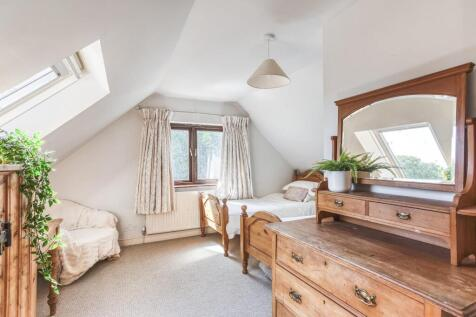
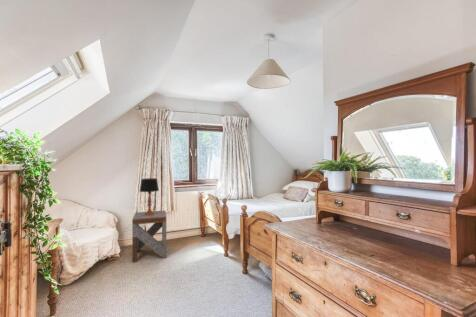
+ side table [131,209,168,263]
+ table lamp [139,177,160,216]
